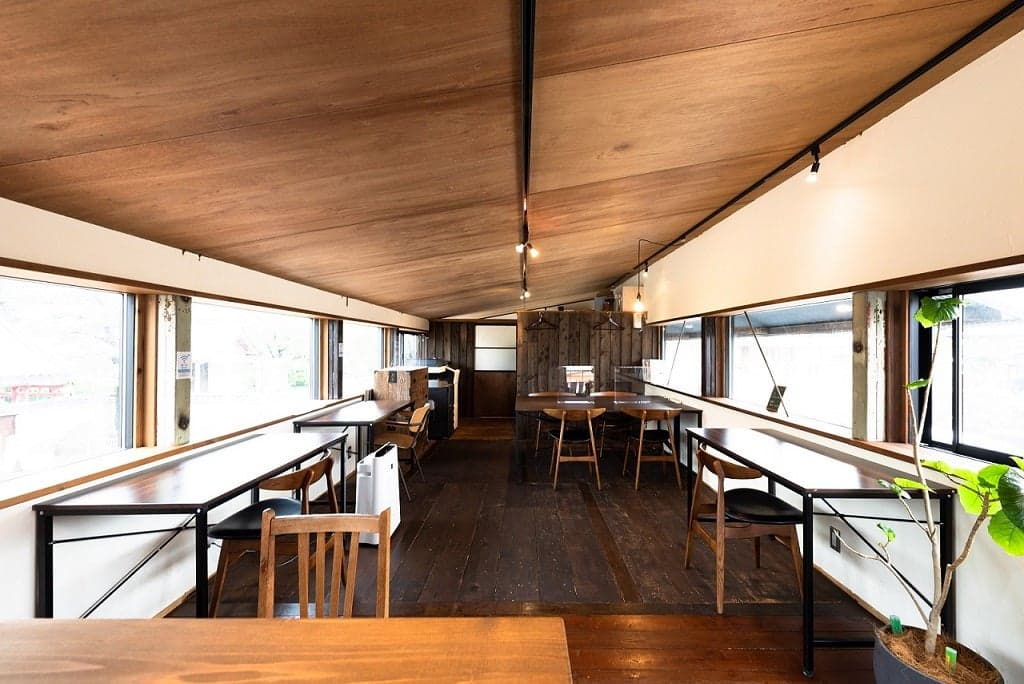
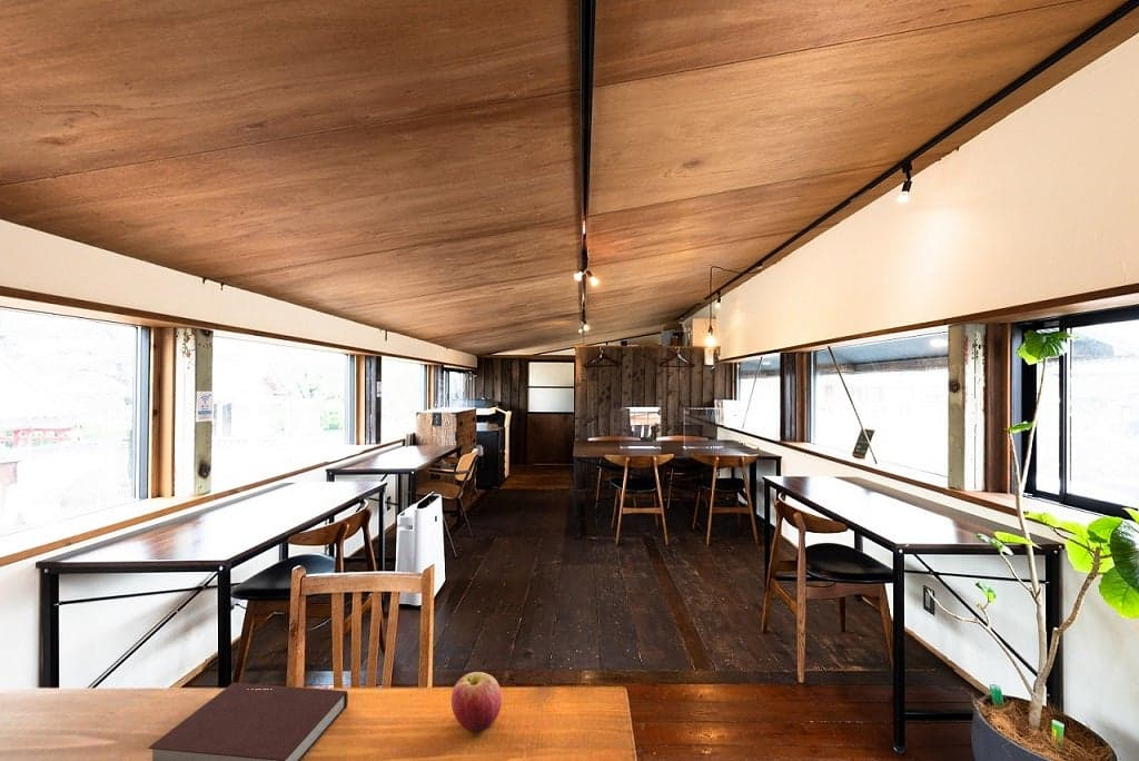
+ apple [450,671,503,732]
+ notebook [147,682,349,761]
